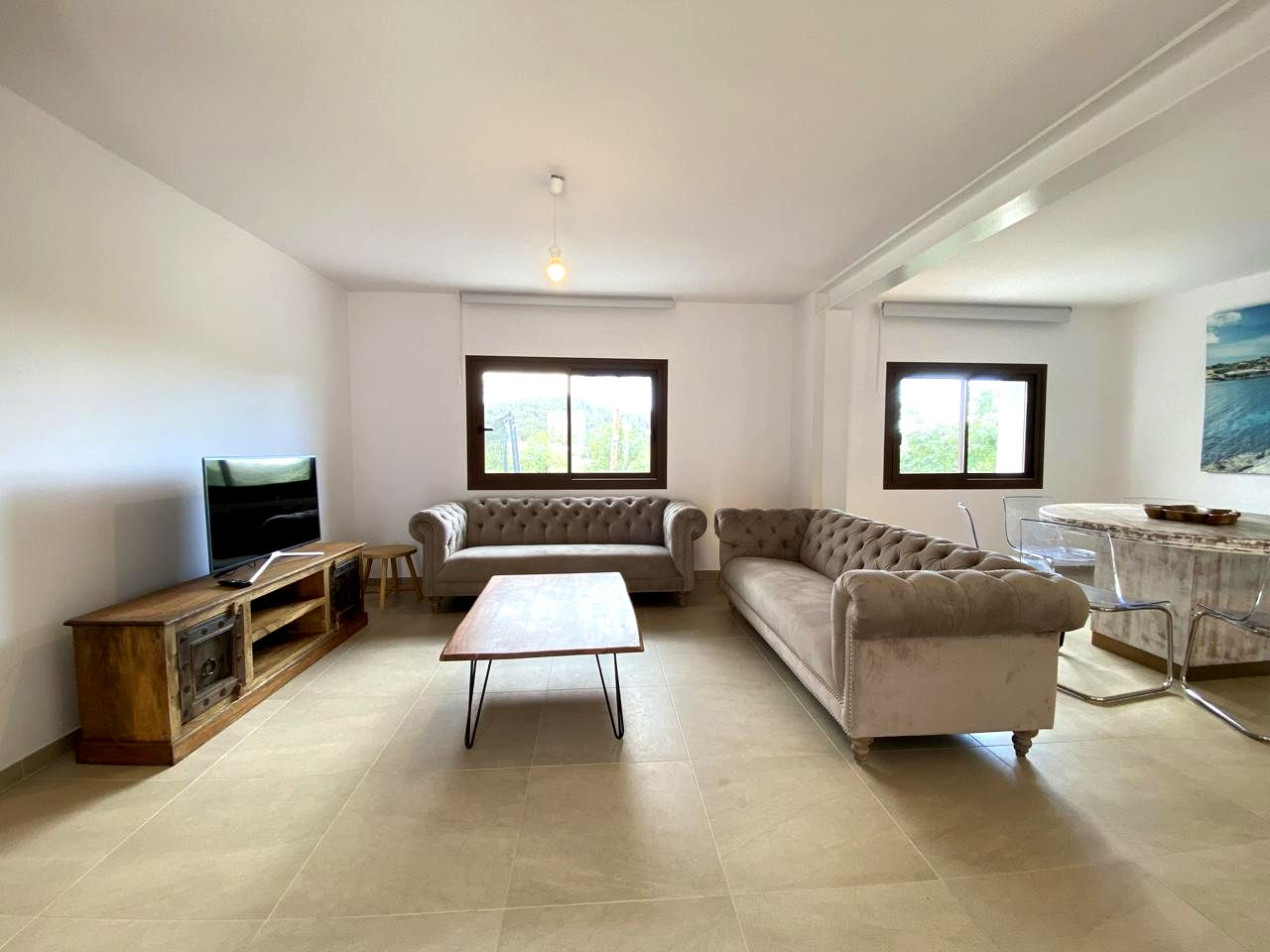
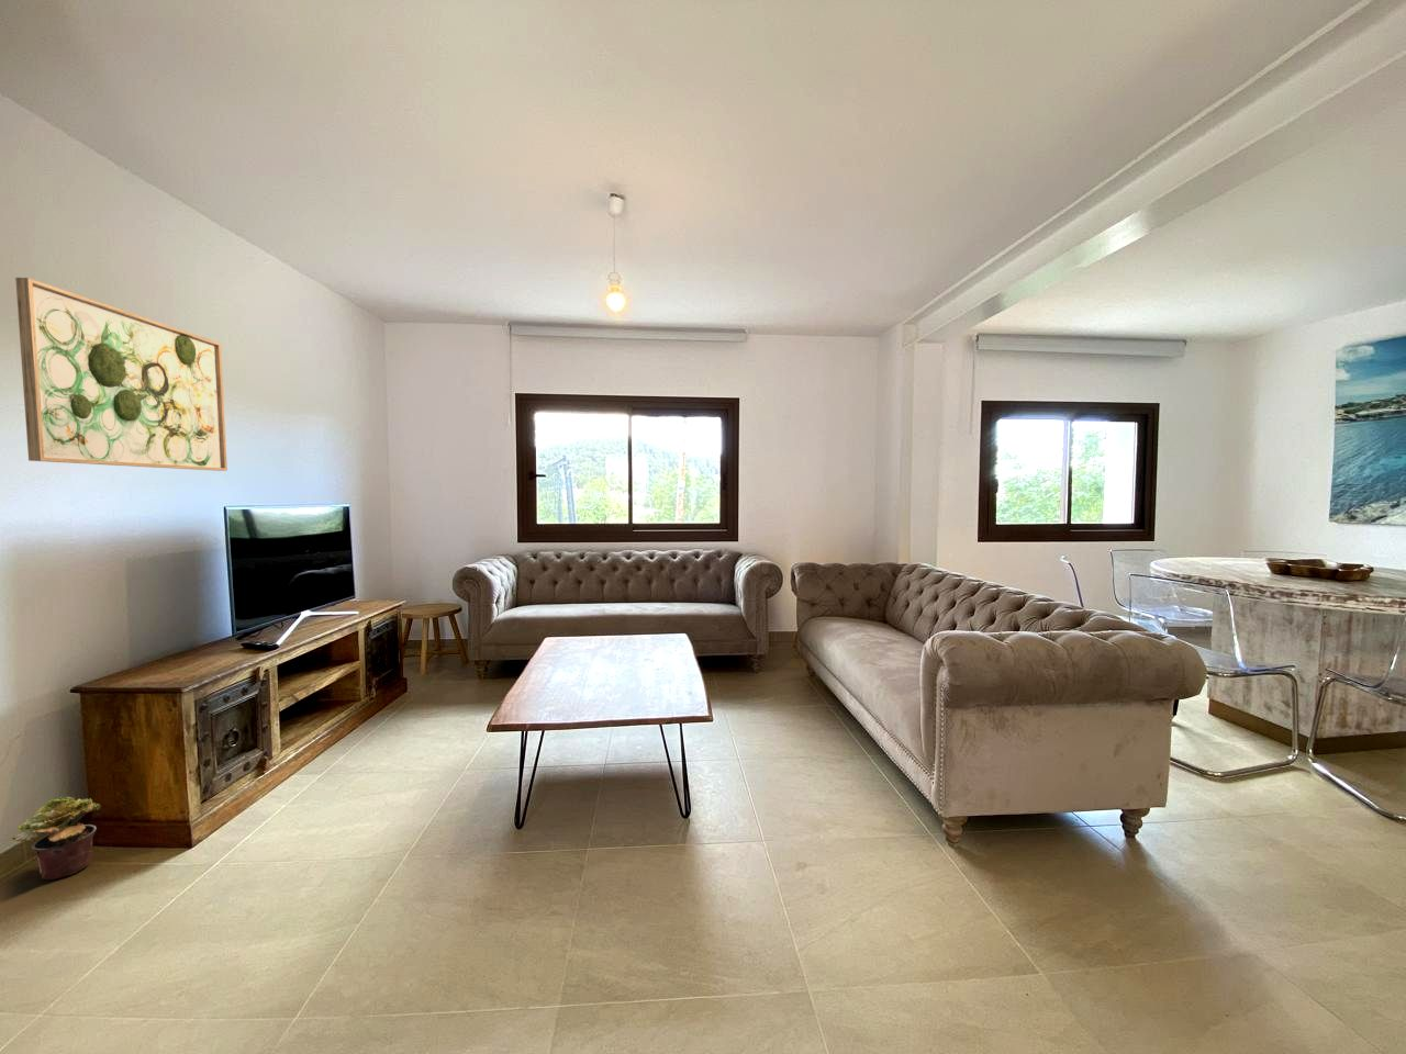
+ potted plant [10,795,101,880]
+ wall art [14,277,228,472]
